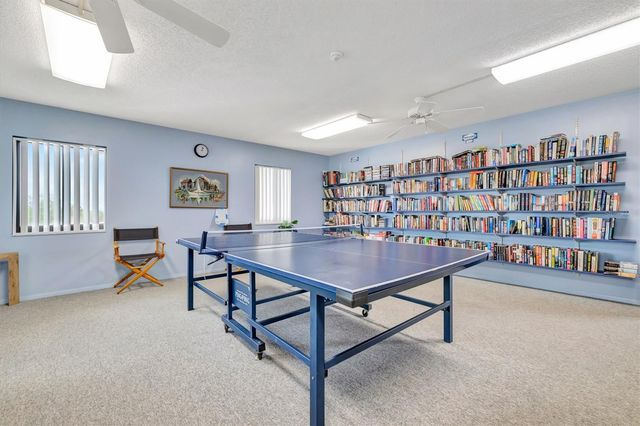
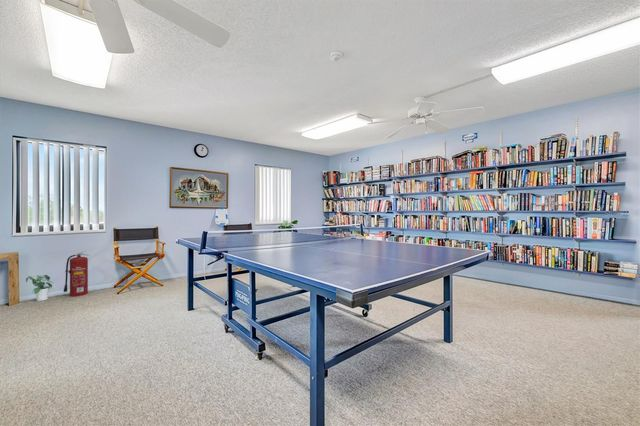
+ fire extinguisher [62,250,90,297]
+ potted plant [25,274,54,302]
